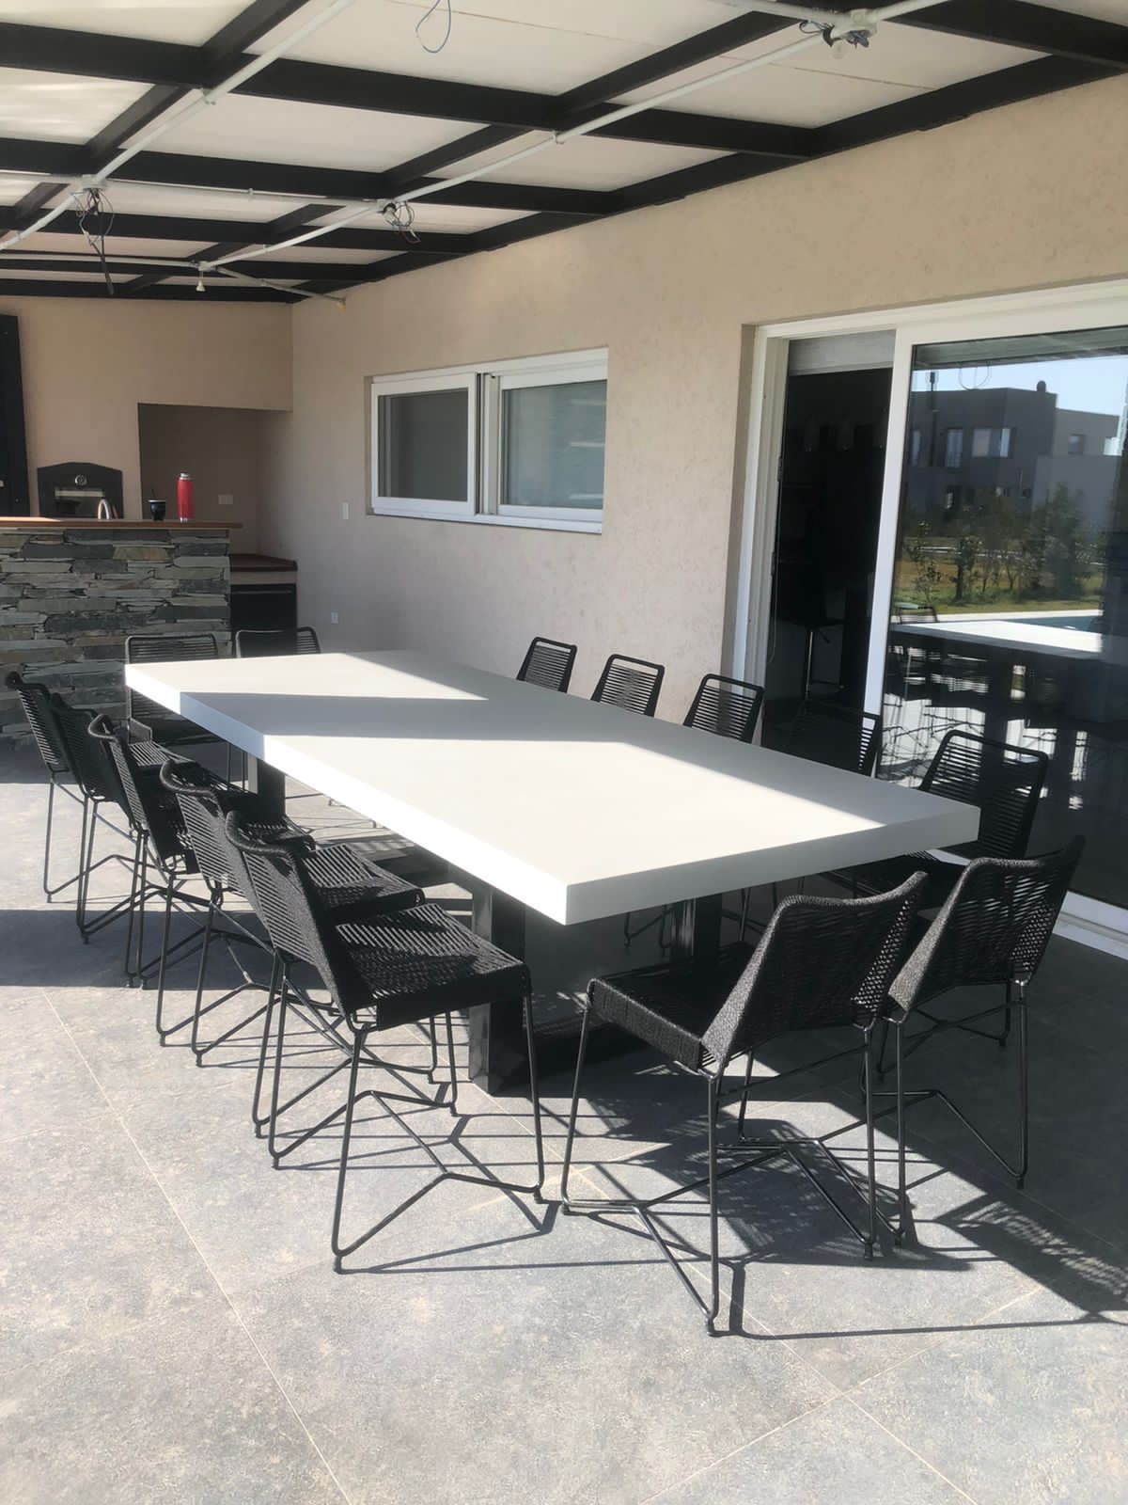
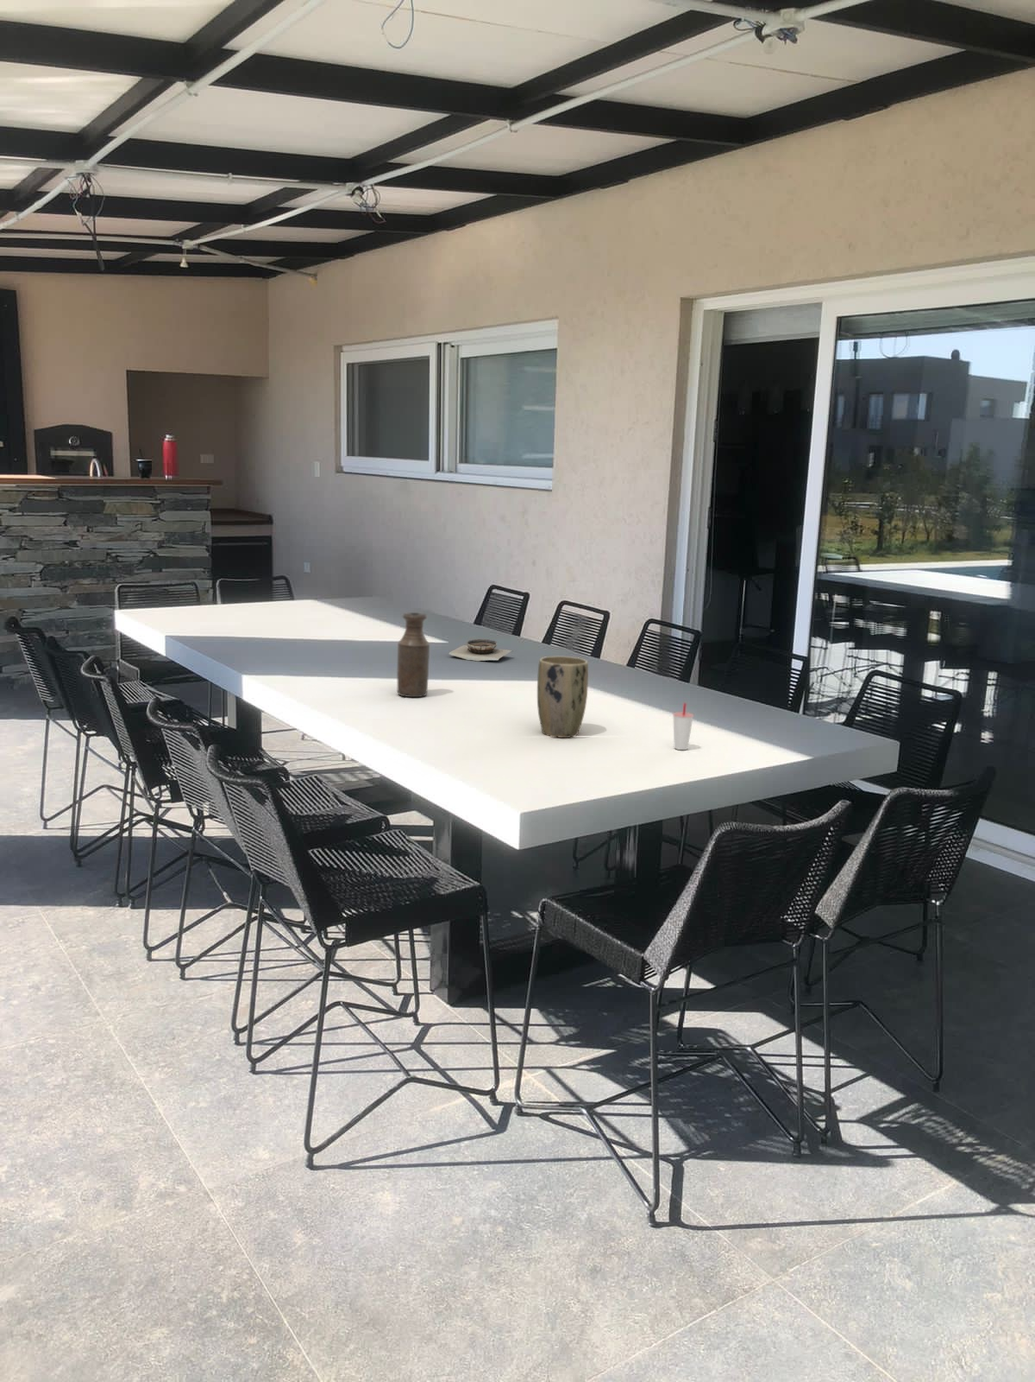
+ bottle [396,612,431,698]
+ cup [672,702,695,751]
+ plant pot [536,655,589,739]
+ bowl [449,639,513,662]
